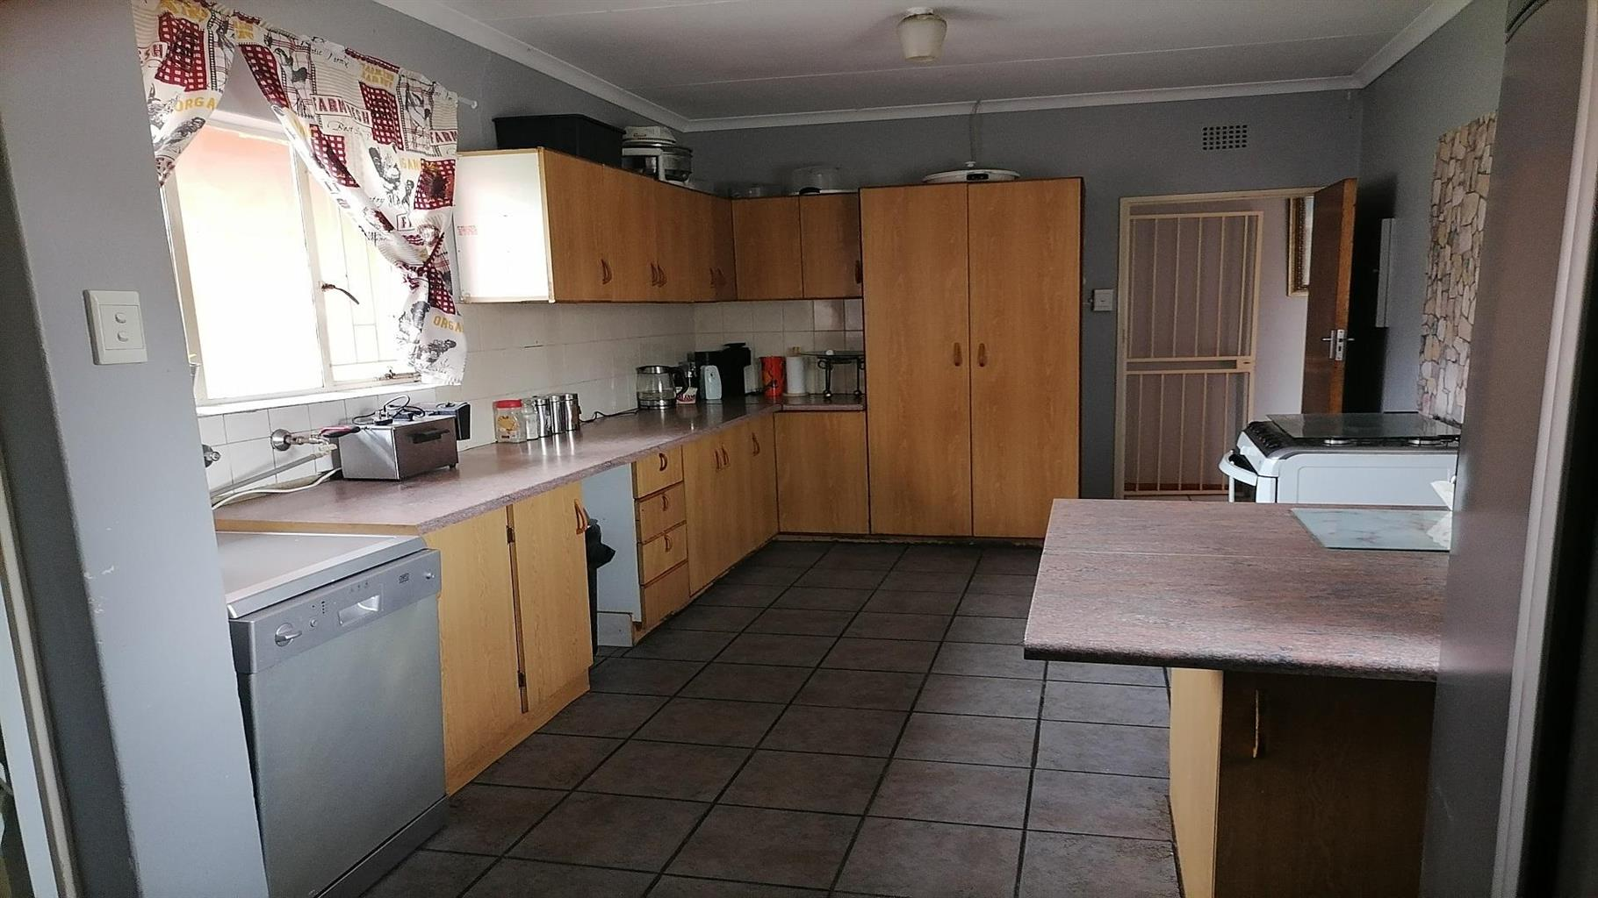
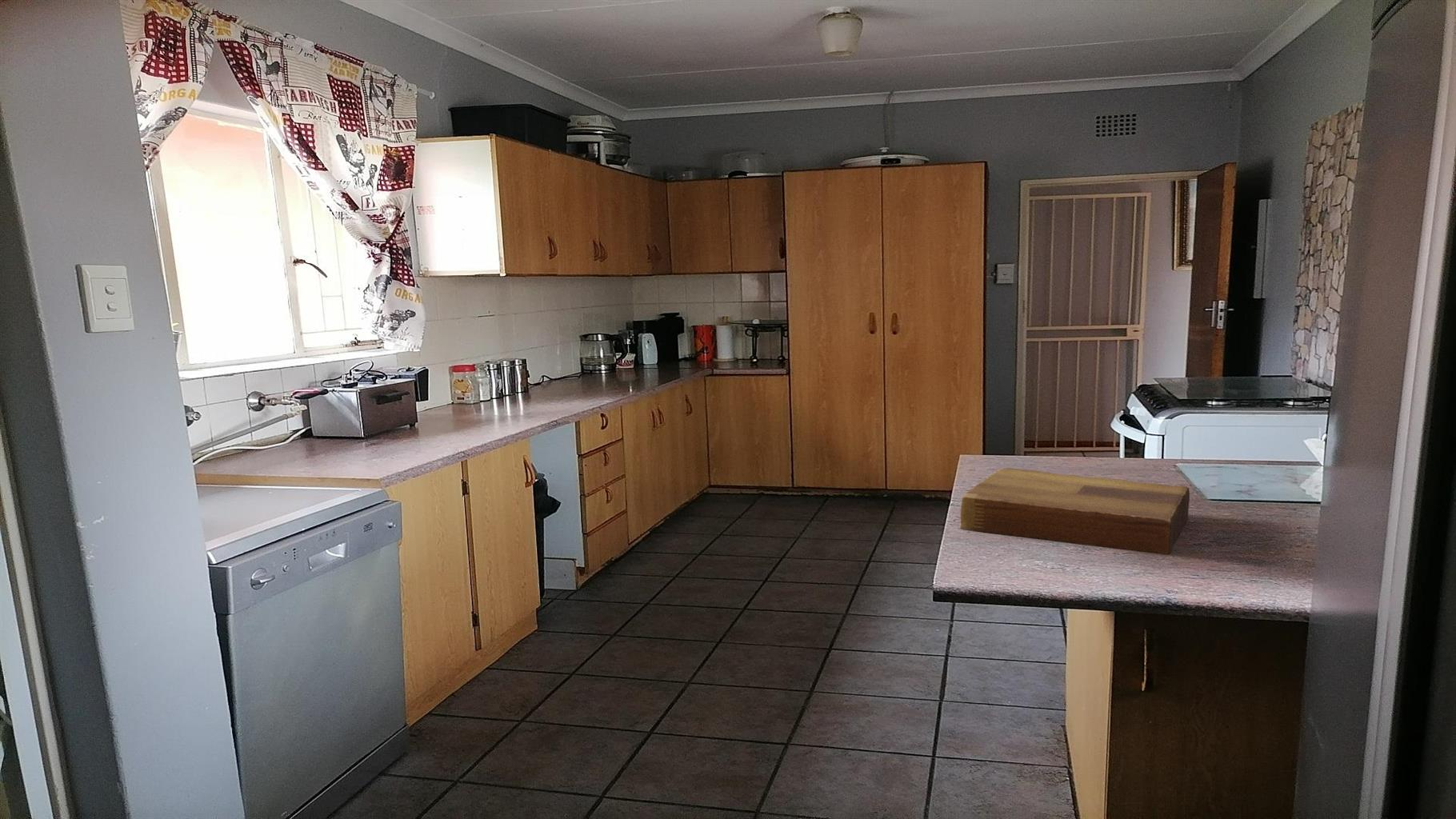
+ cutting board [960,467,1190,556]
